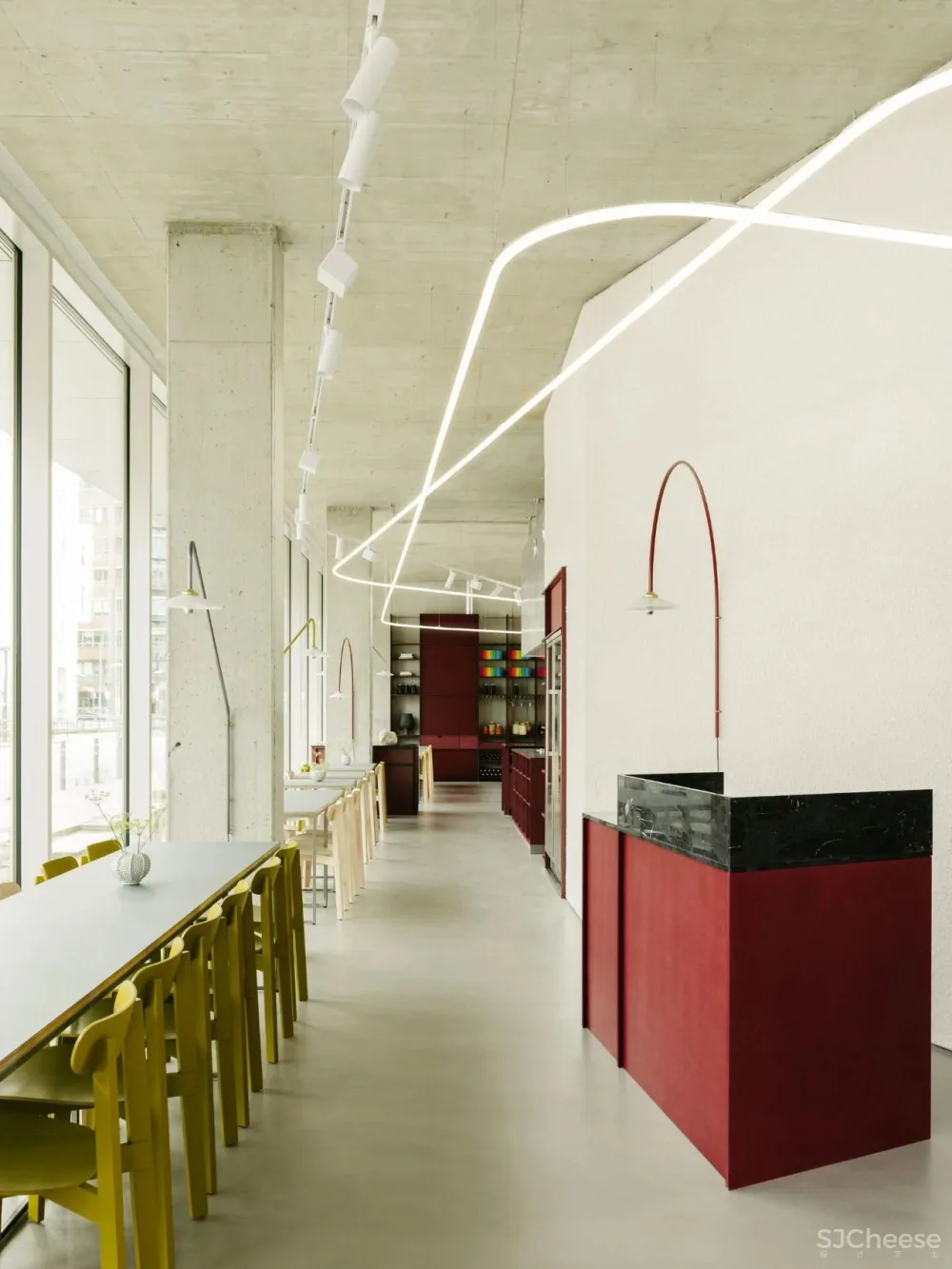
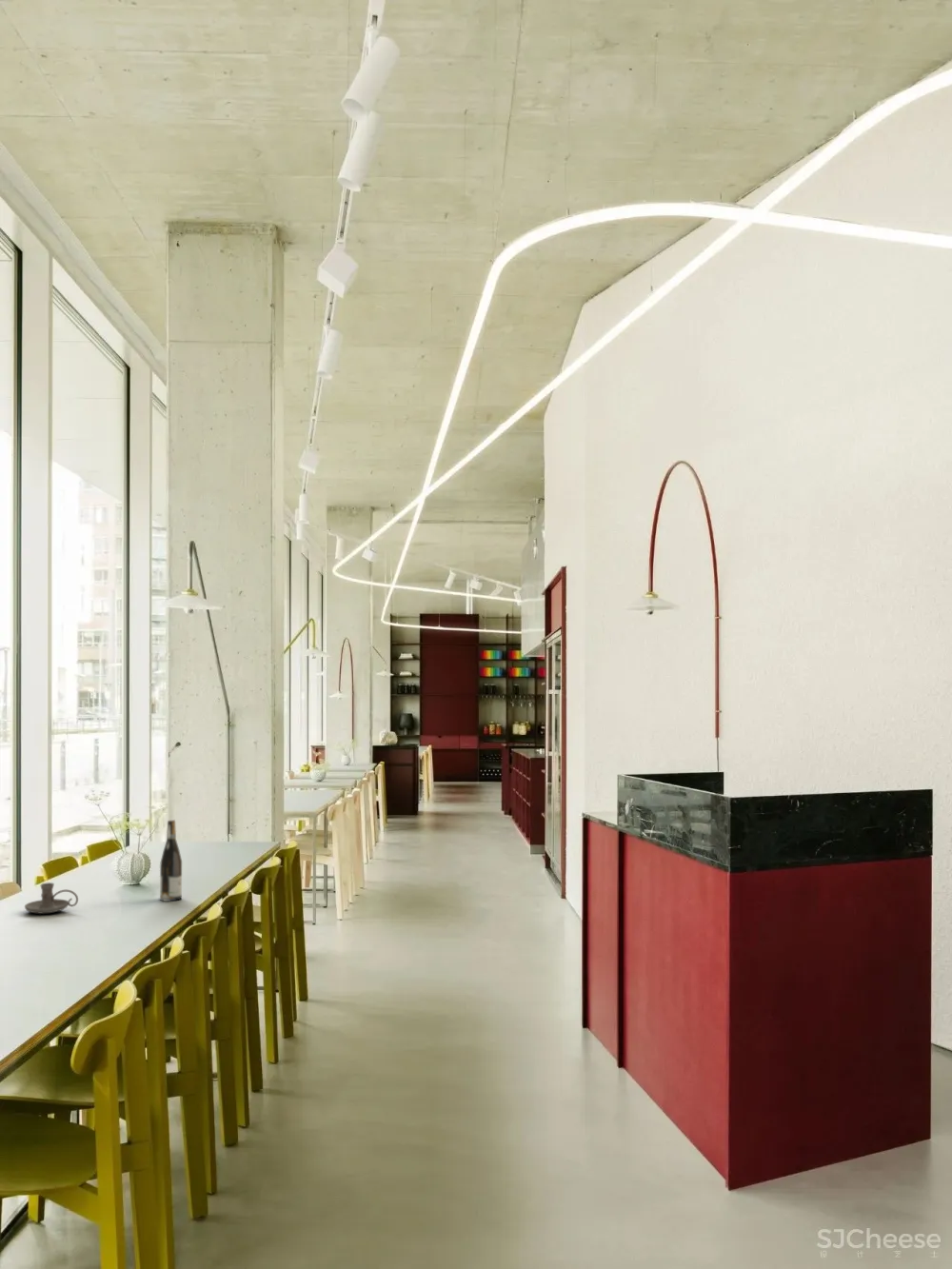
+ candle holder [24,882,79,915]
+ wine bottle [159,819,183,902]
